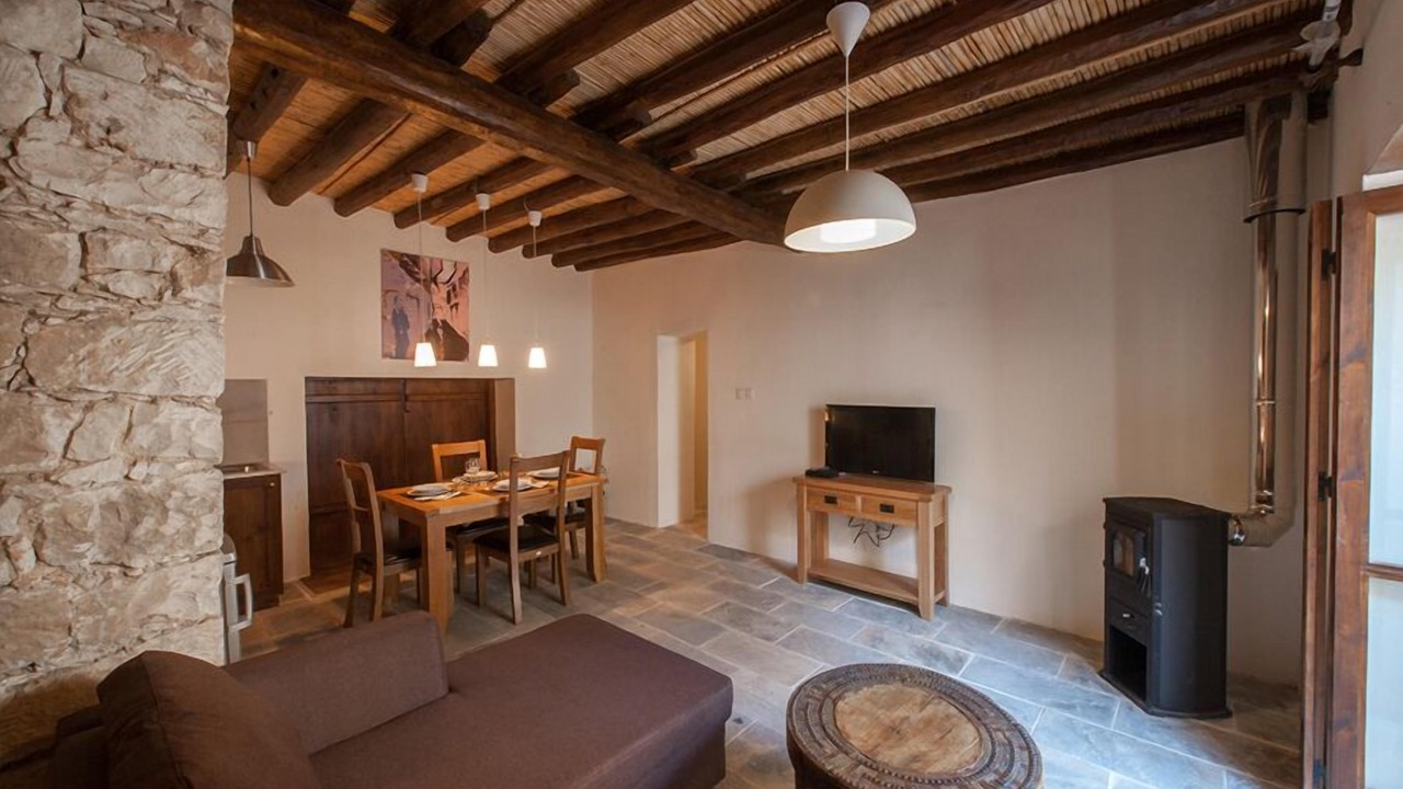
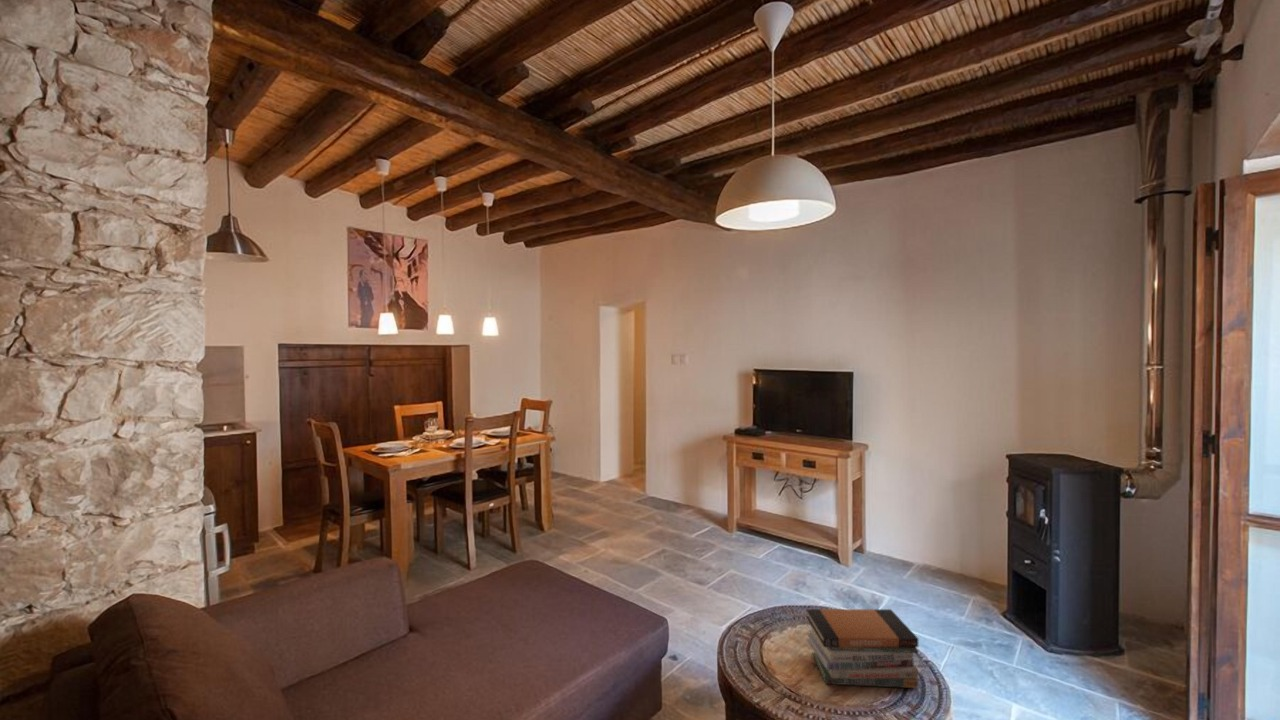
+ book stack [805,608,919,689]
